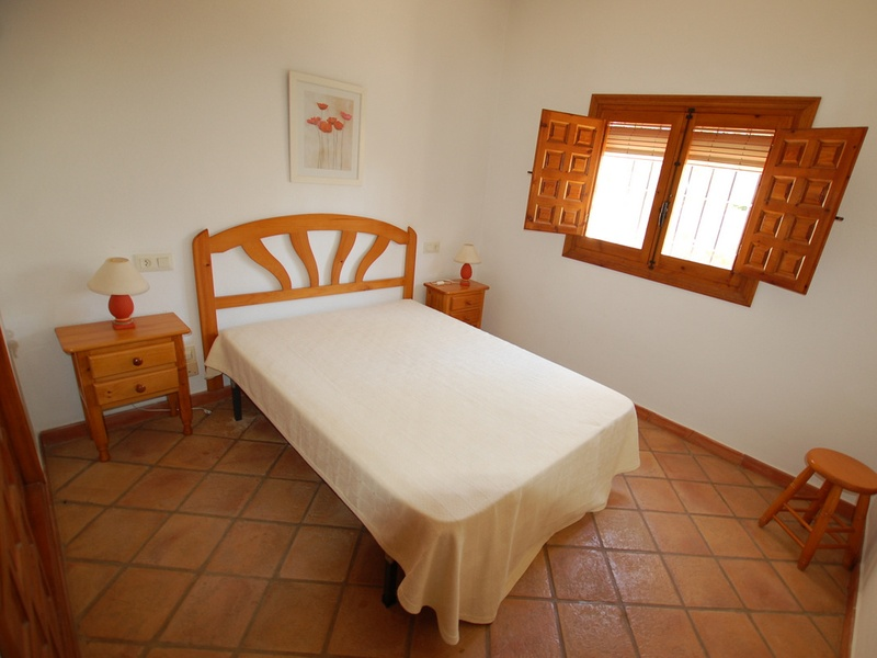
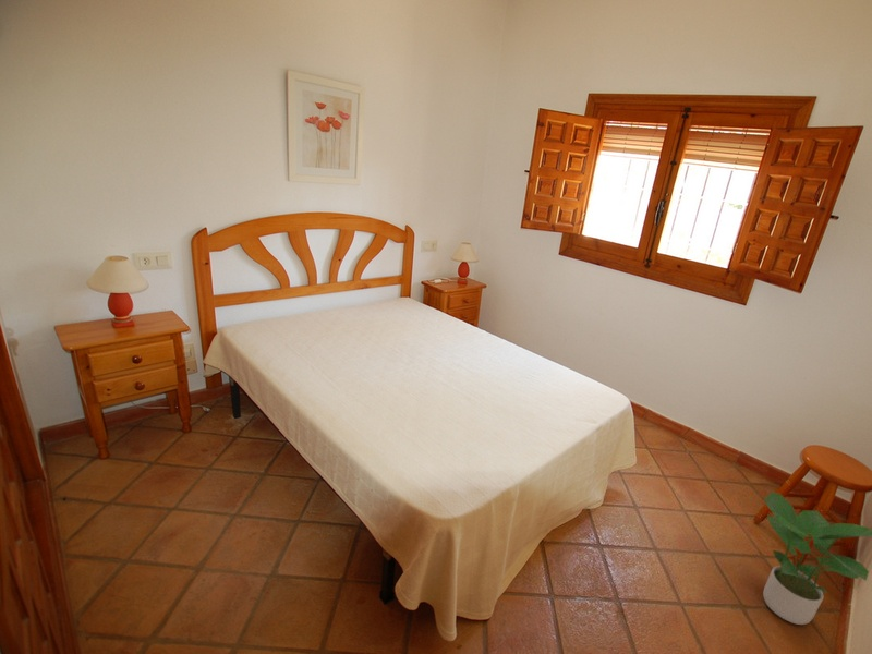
+ potted plant [762,491,872,626]
